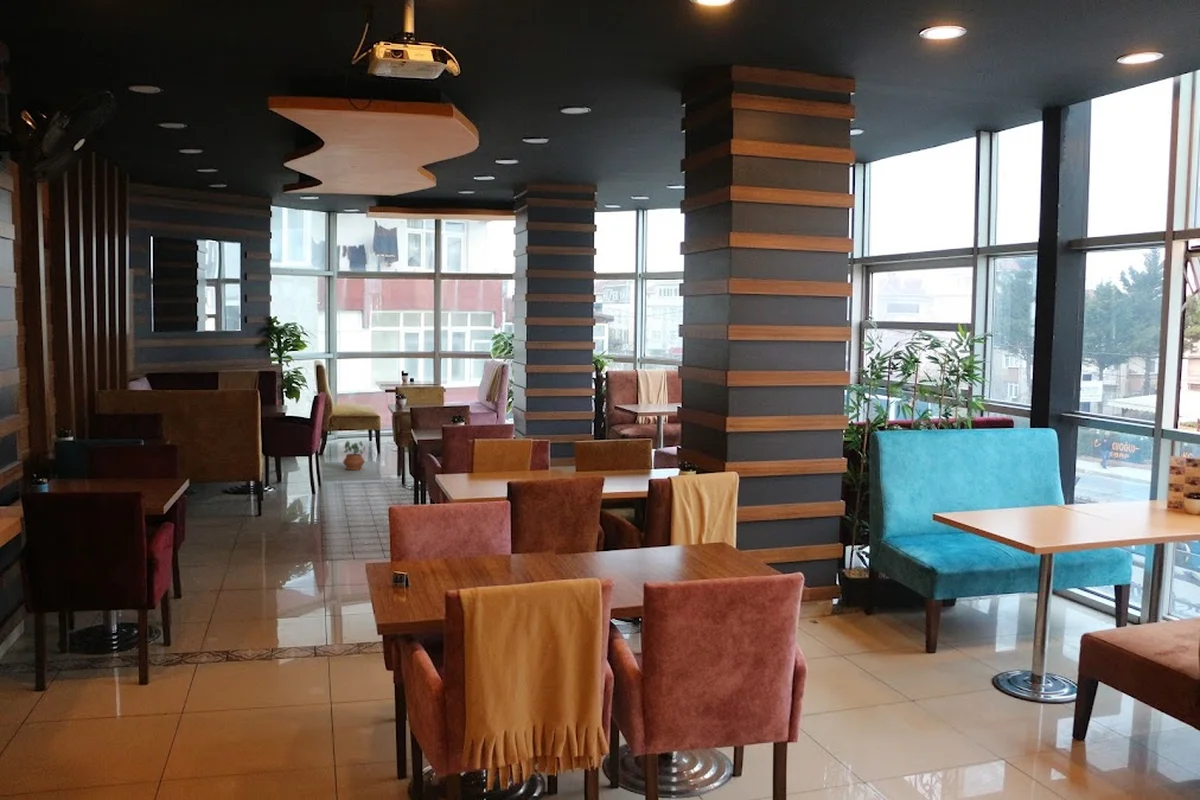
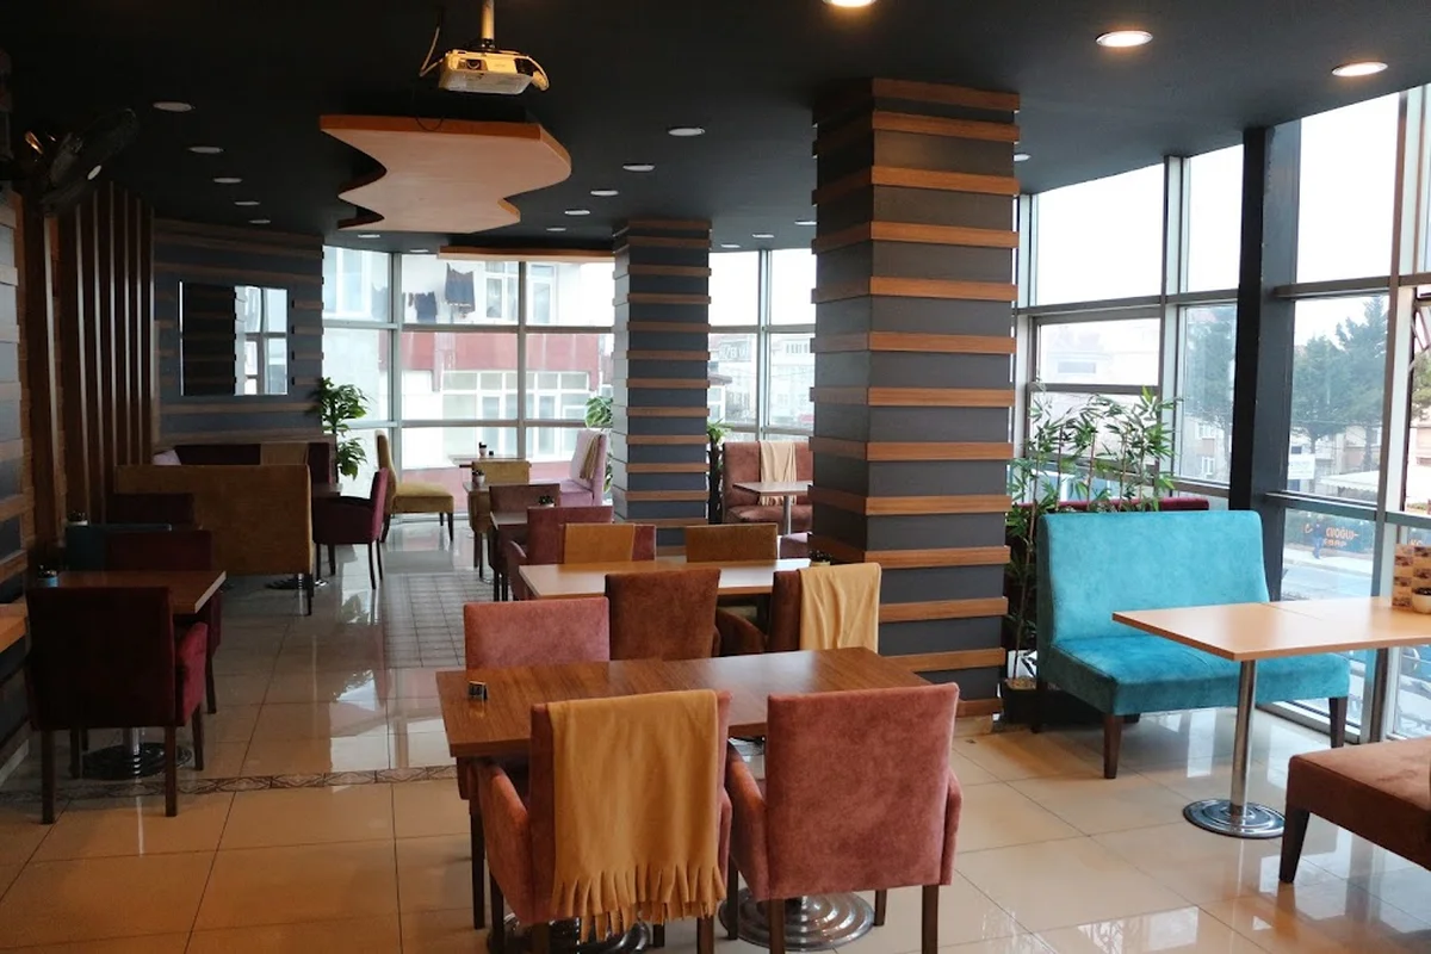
- potted plant [342,440,366,471]
